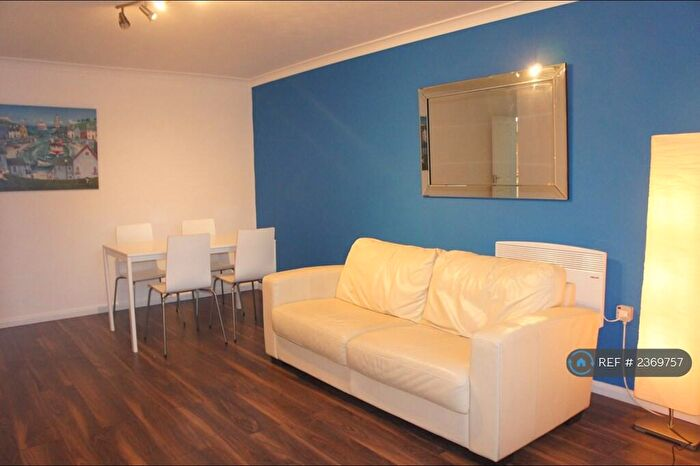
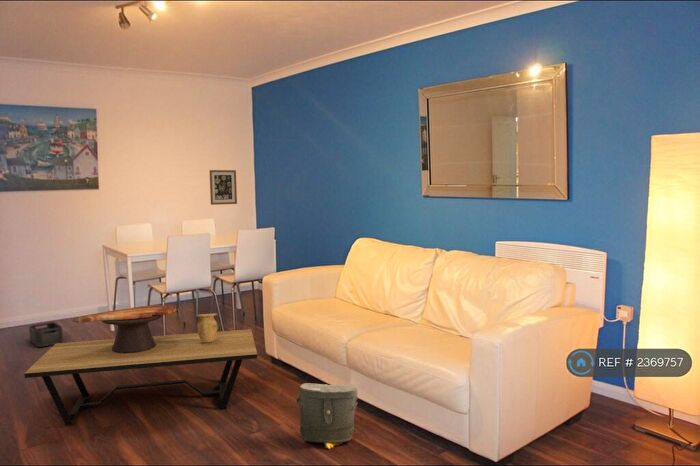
+ wall art [209,169,238,206]
+ bag [294,382,359,450]
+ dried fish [73,304,178,353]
+ vase [195,313,219,343]
+ storage bin [28,321,64,348]
+ coffee table [23,328,258,426]
